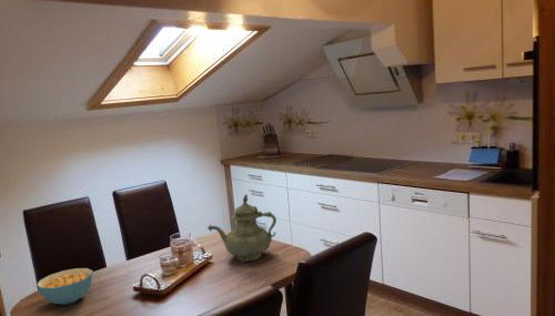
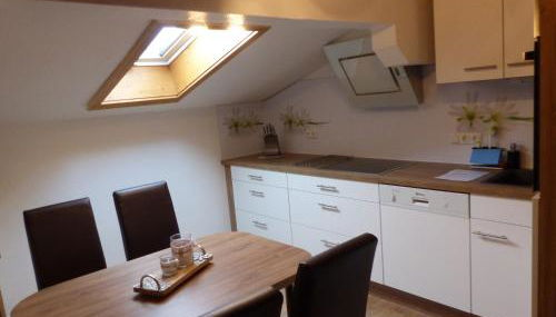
- cereal bowl [36,267,94,306]
- teapot [206,193,278,262]
